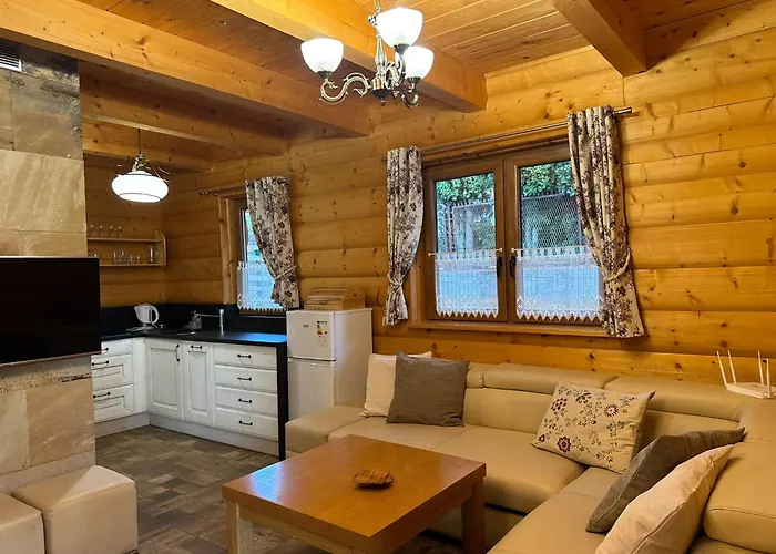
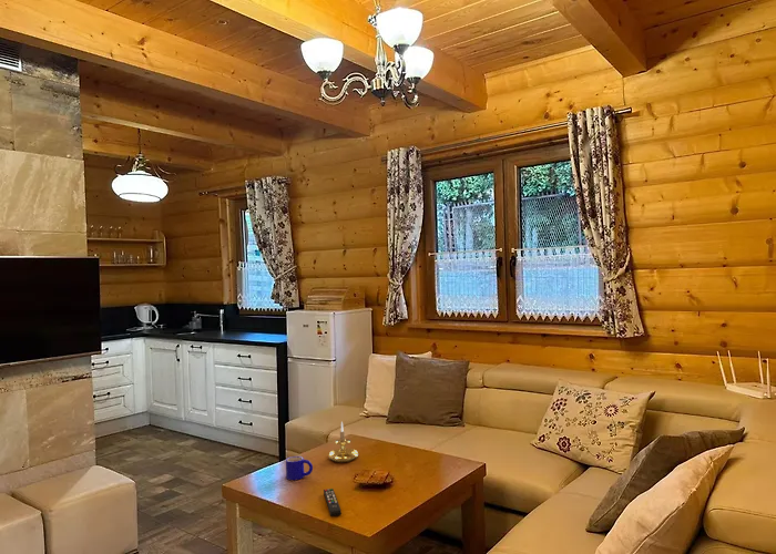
+ mug [285,455,314,481]
+ candle holder [327,421,359,463]
+ remote control [323,488,343,517]
